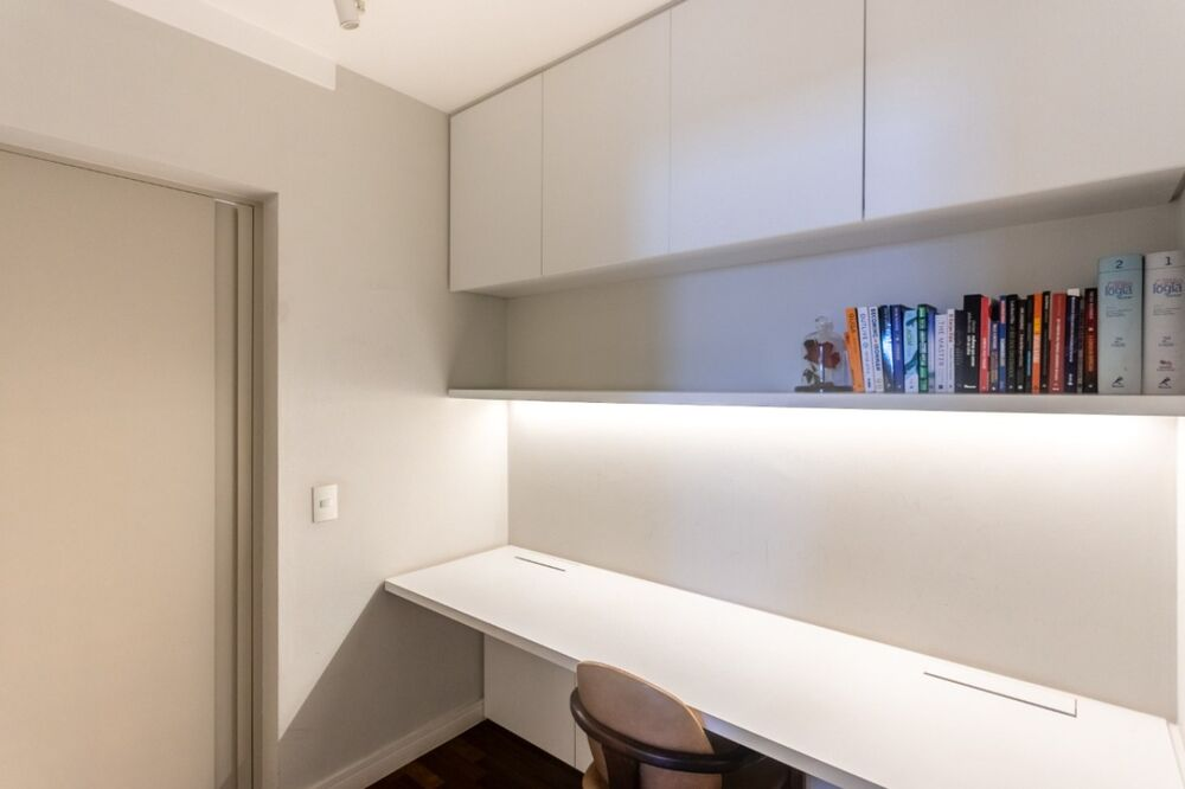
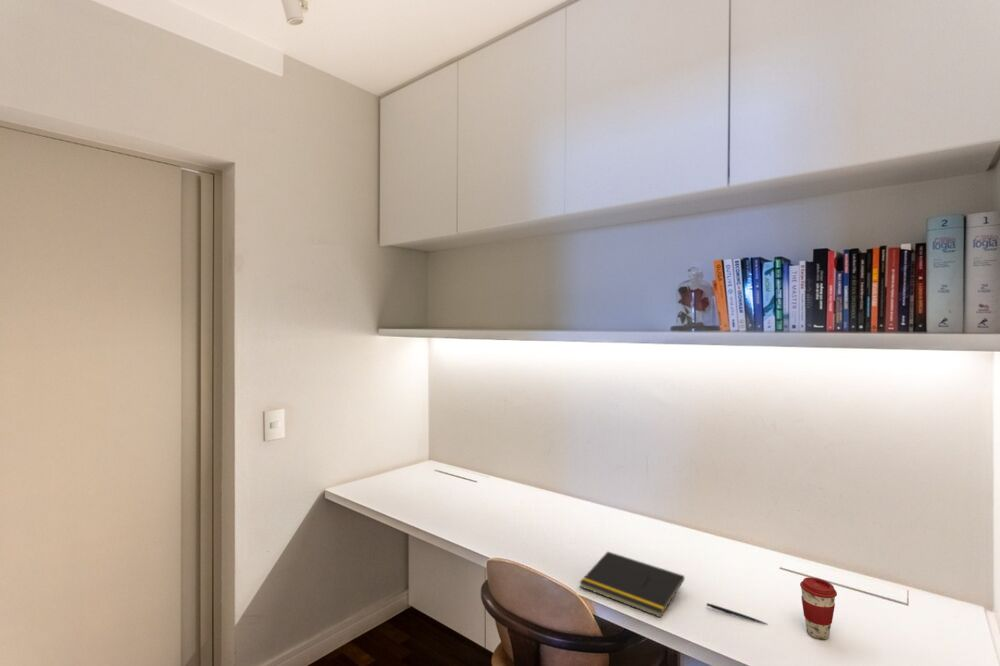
+ pen [706,602,768,625]
+ coffee cup [799,576,838,640]
+ notepad [579,550,685,618]
